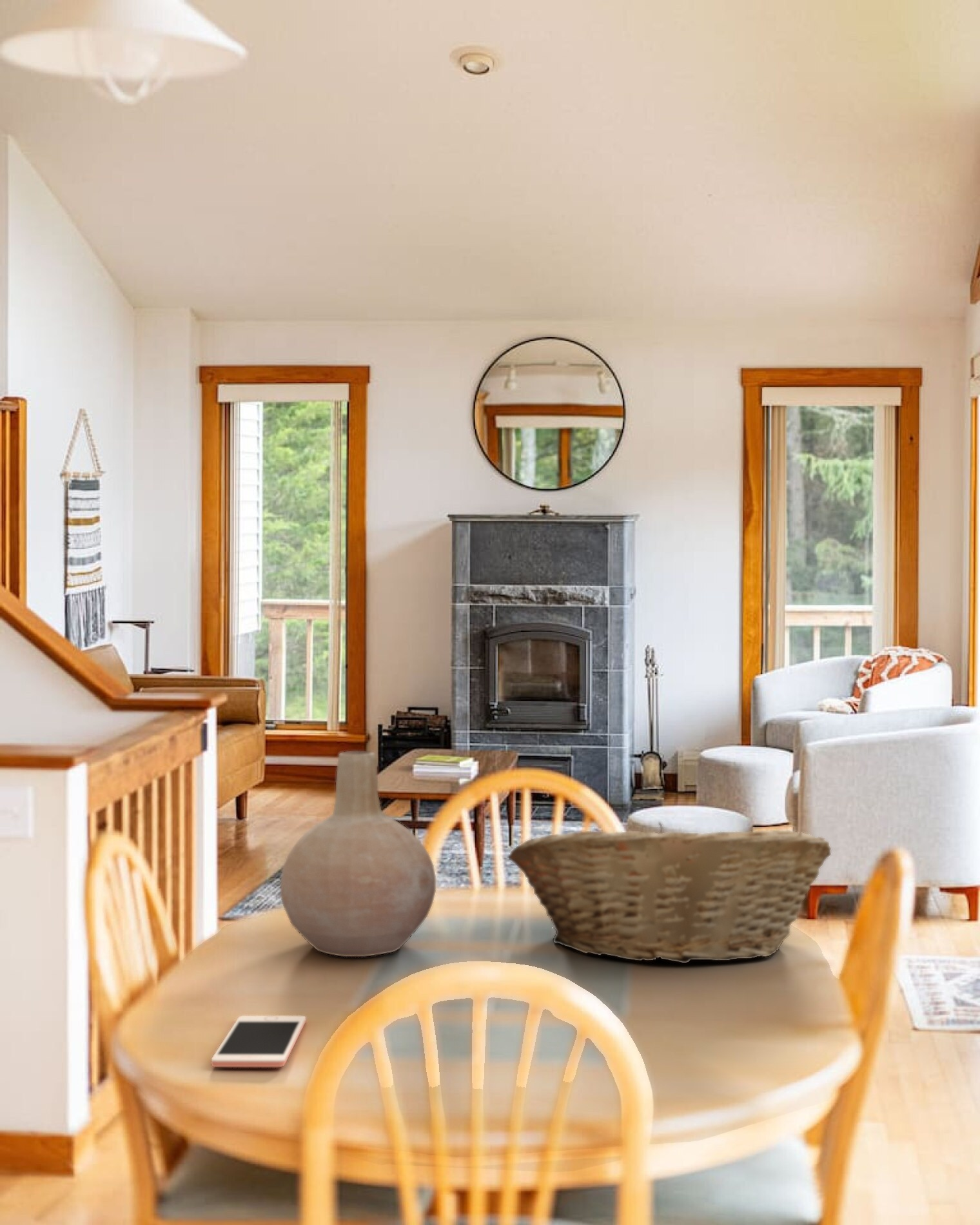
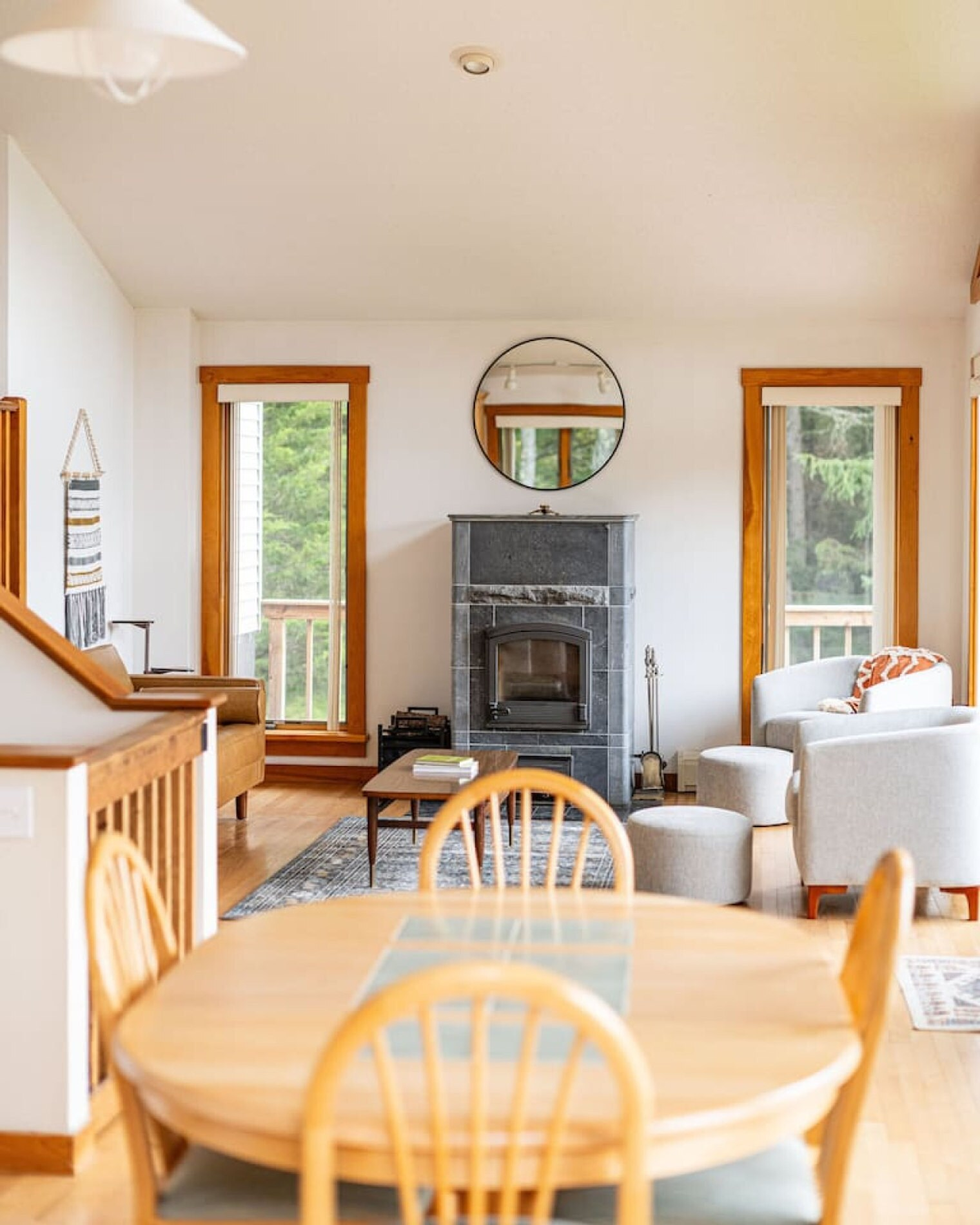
- cell phone [211,1015,307,1068]
- vase [279,750,436,957]
- fruit basket [508,821,832,964]
